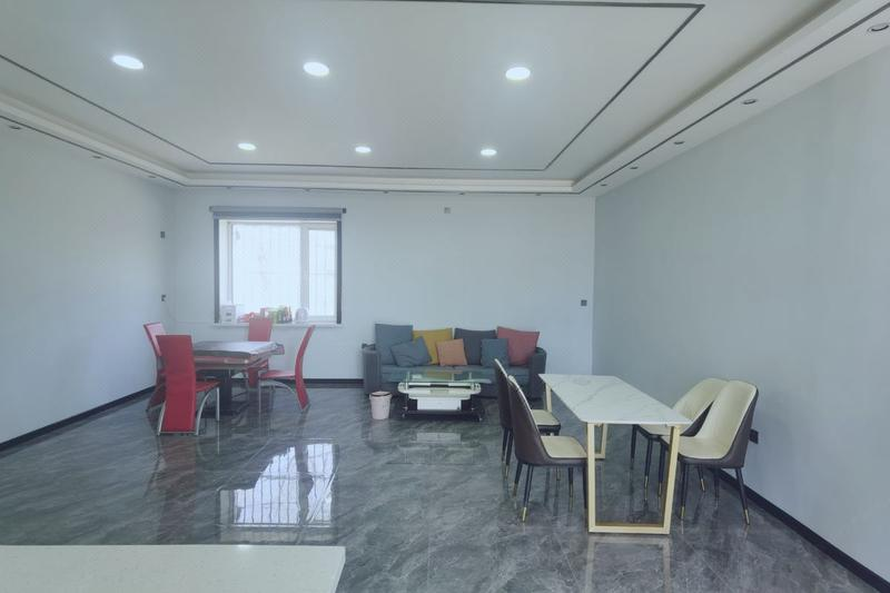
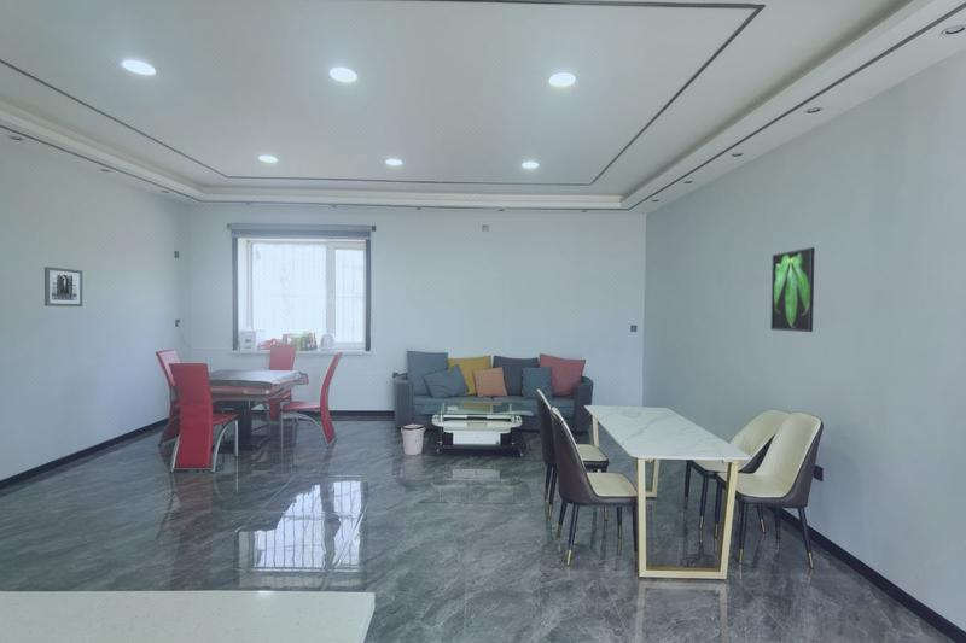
+ wall art [43,265,83,308]
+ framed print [769,246,816,333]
